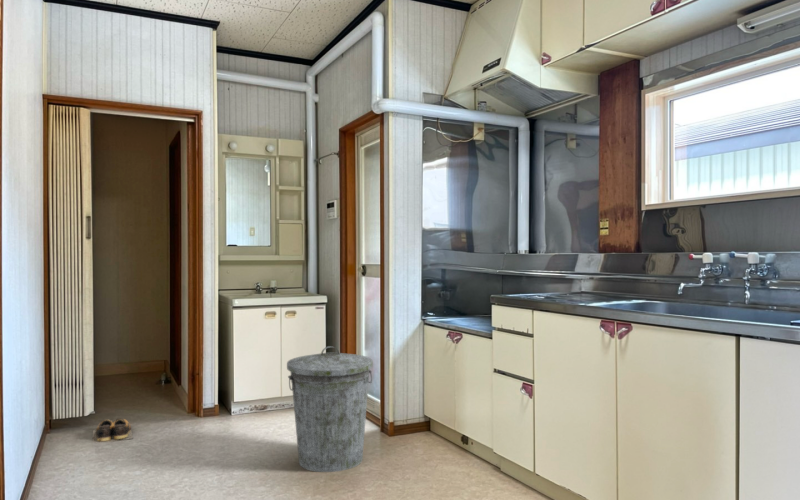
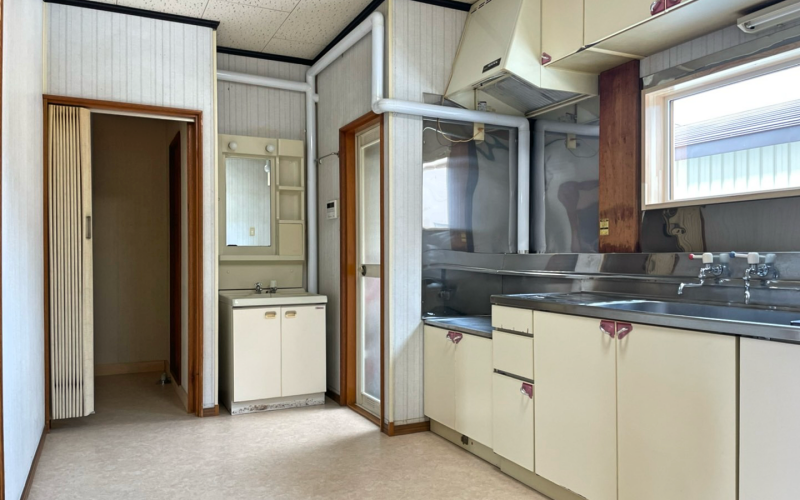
- trash can [286,345,374,473]
- shoes [92,417,134,444]
